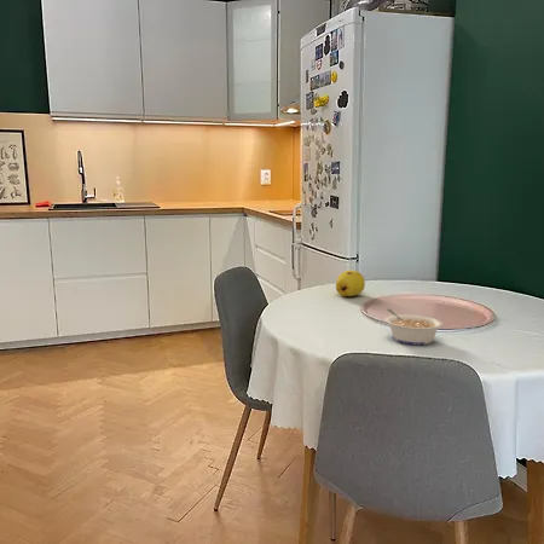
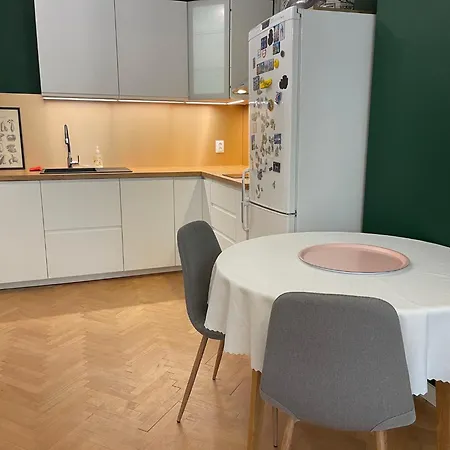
- legume [384,308,444,346]
- fruit [335,270,366,297]
